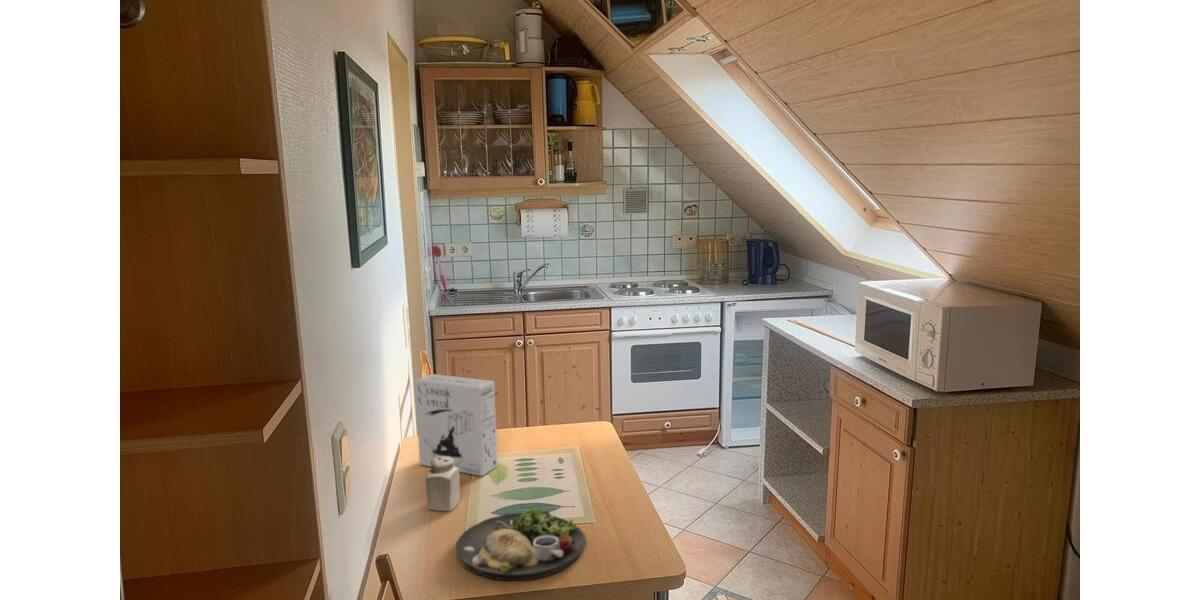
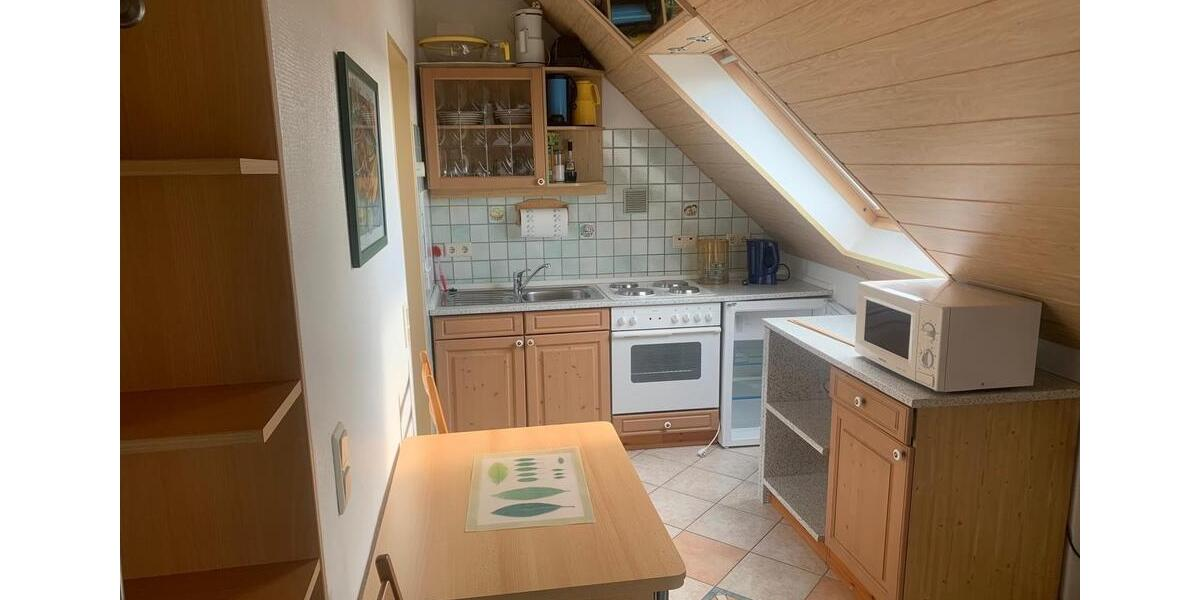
- cereal box [414,373,498,477]
- dinner plate [455,506,586,581]
- salt shaker [425,456,461,512]
